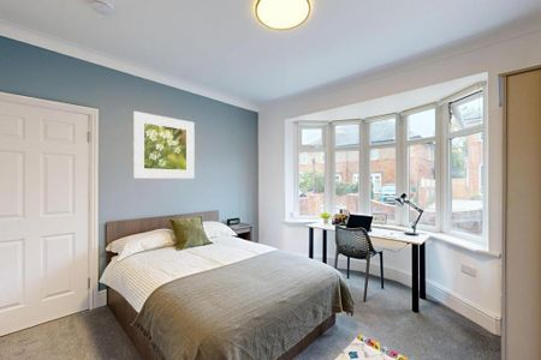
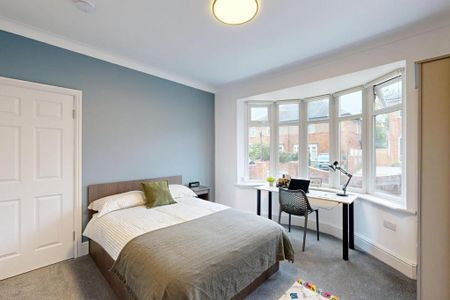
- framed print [132,110,196,180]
